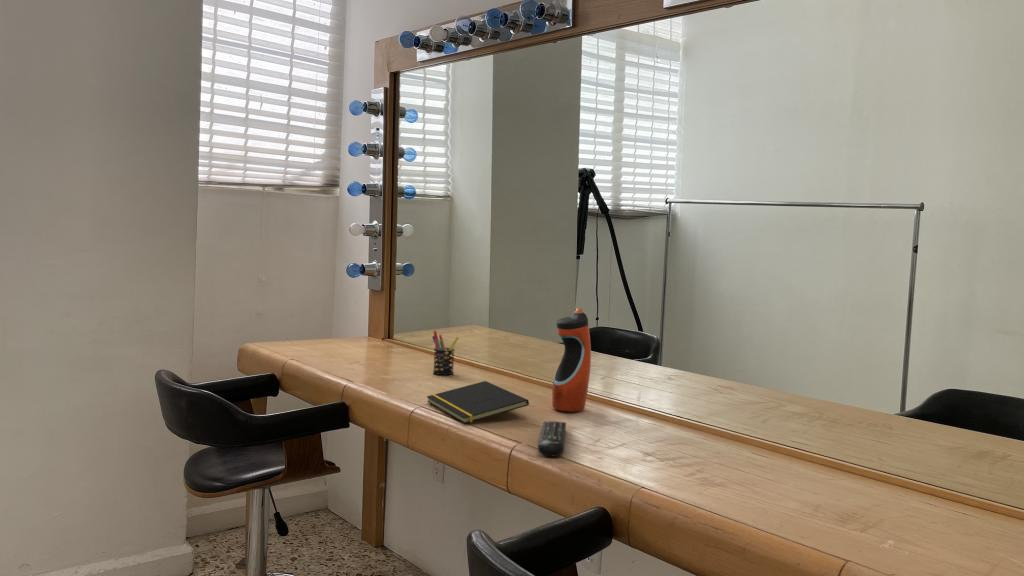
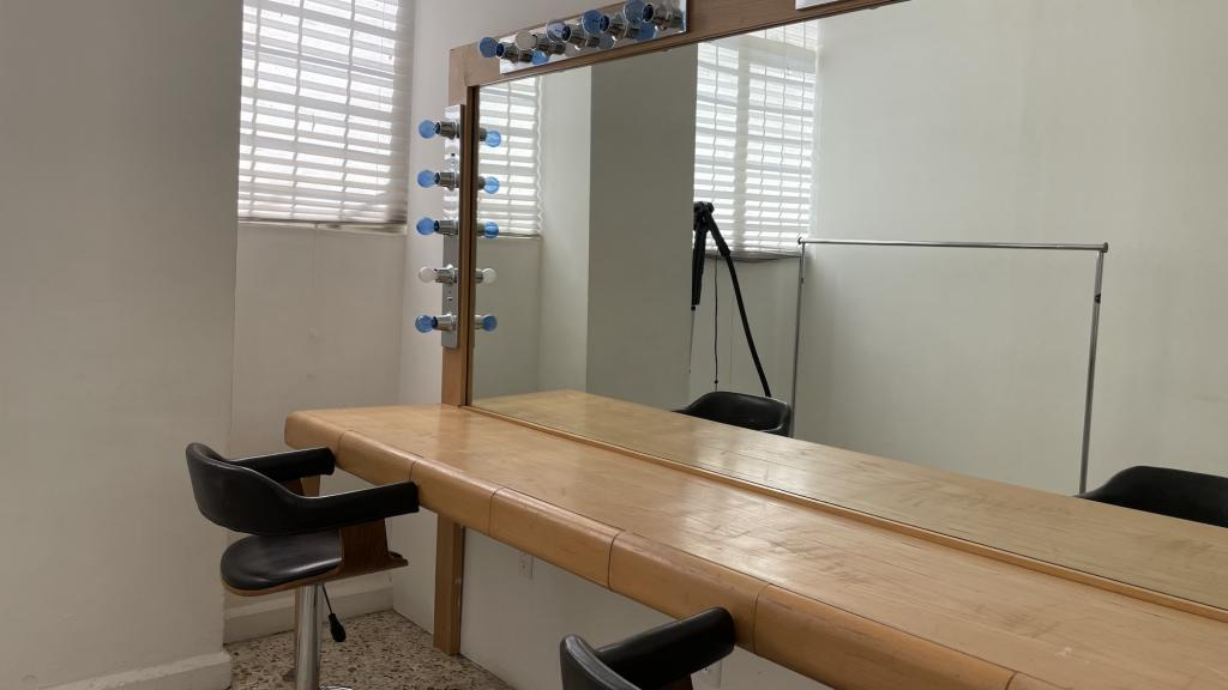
- water bottle [551,307,592,413]
- notepad [426,380,530,424]
- pen holder [431,330,459,376]
- remote control [537,420,567,458]
